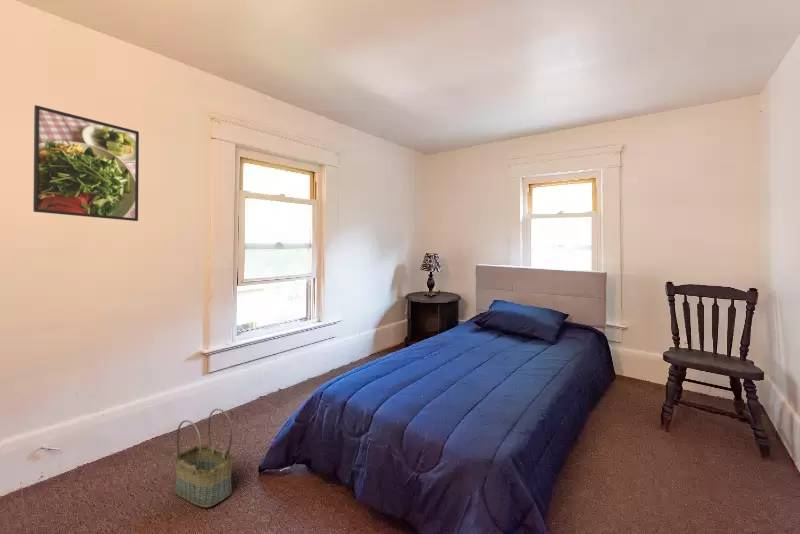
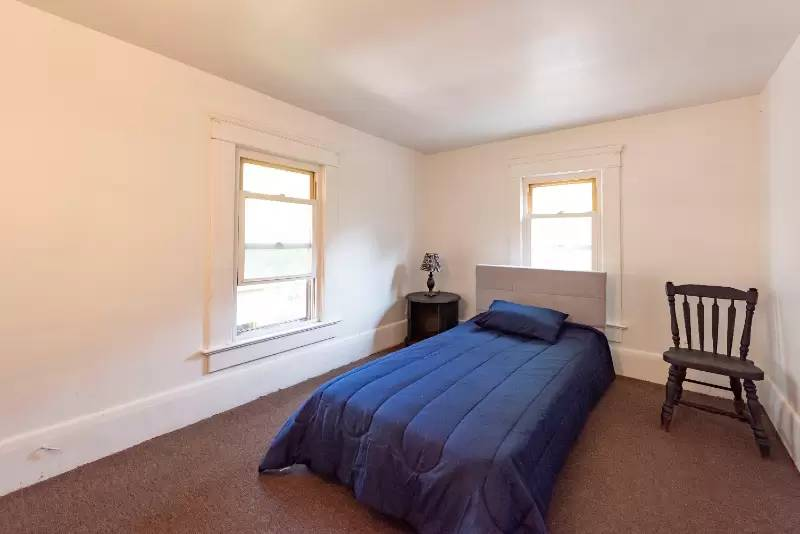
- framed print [32,104,140,222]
- basket [173,408,234,509]
